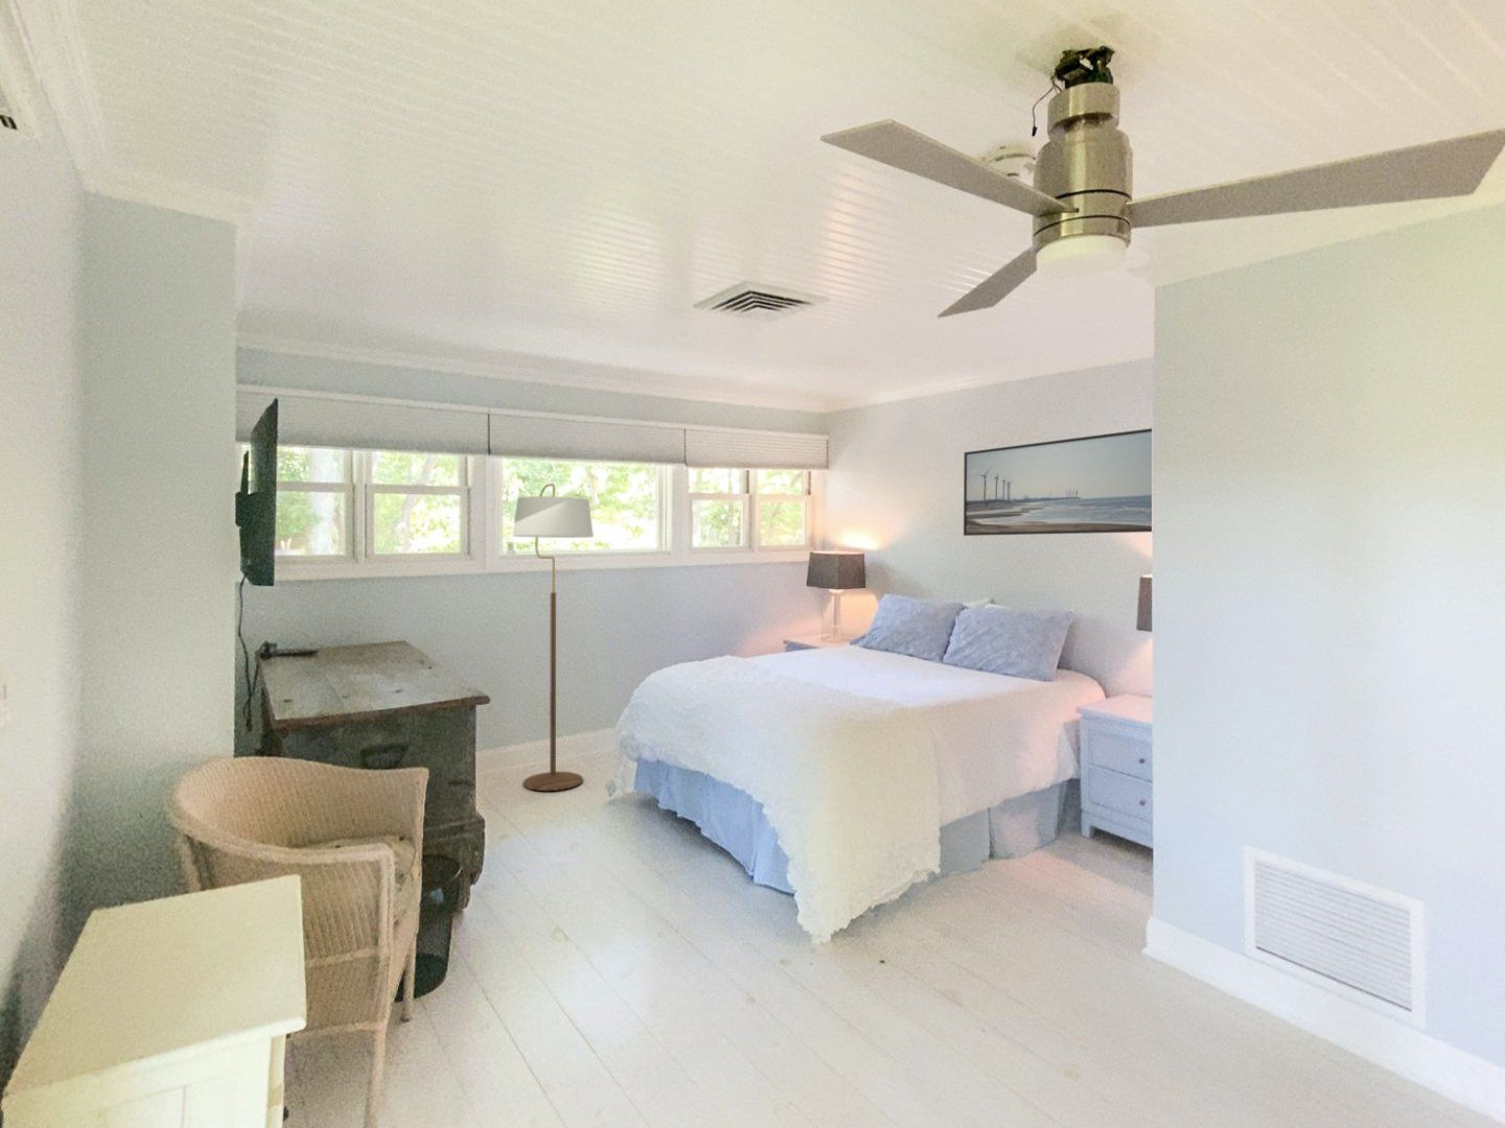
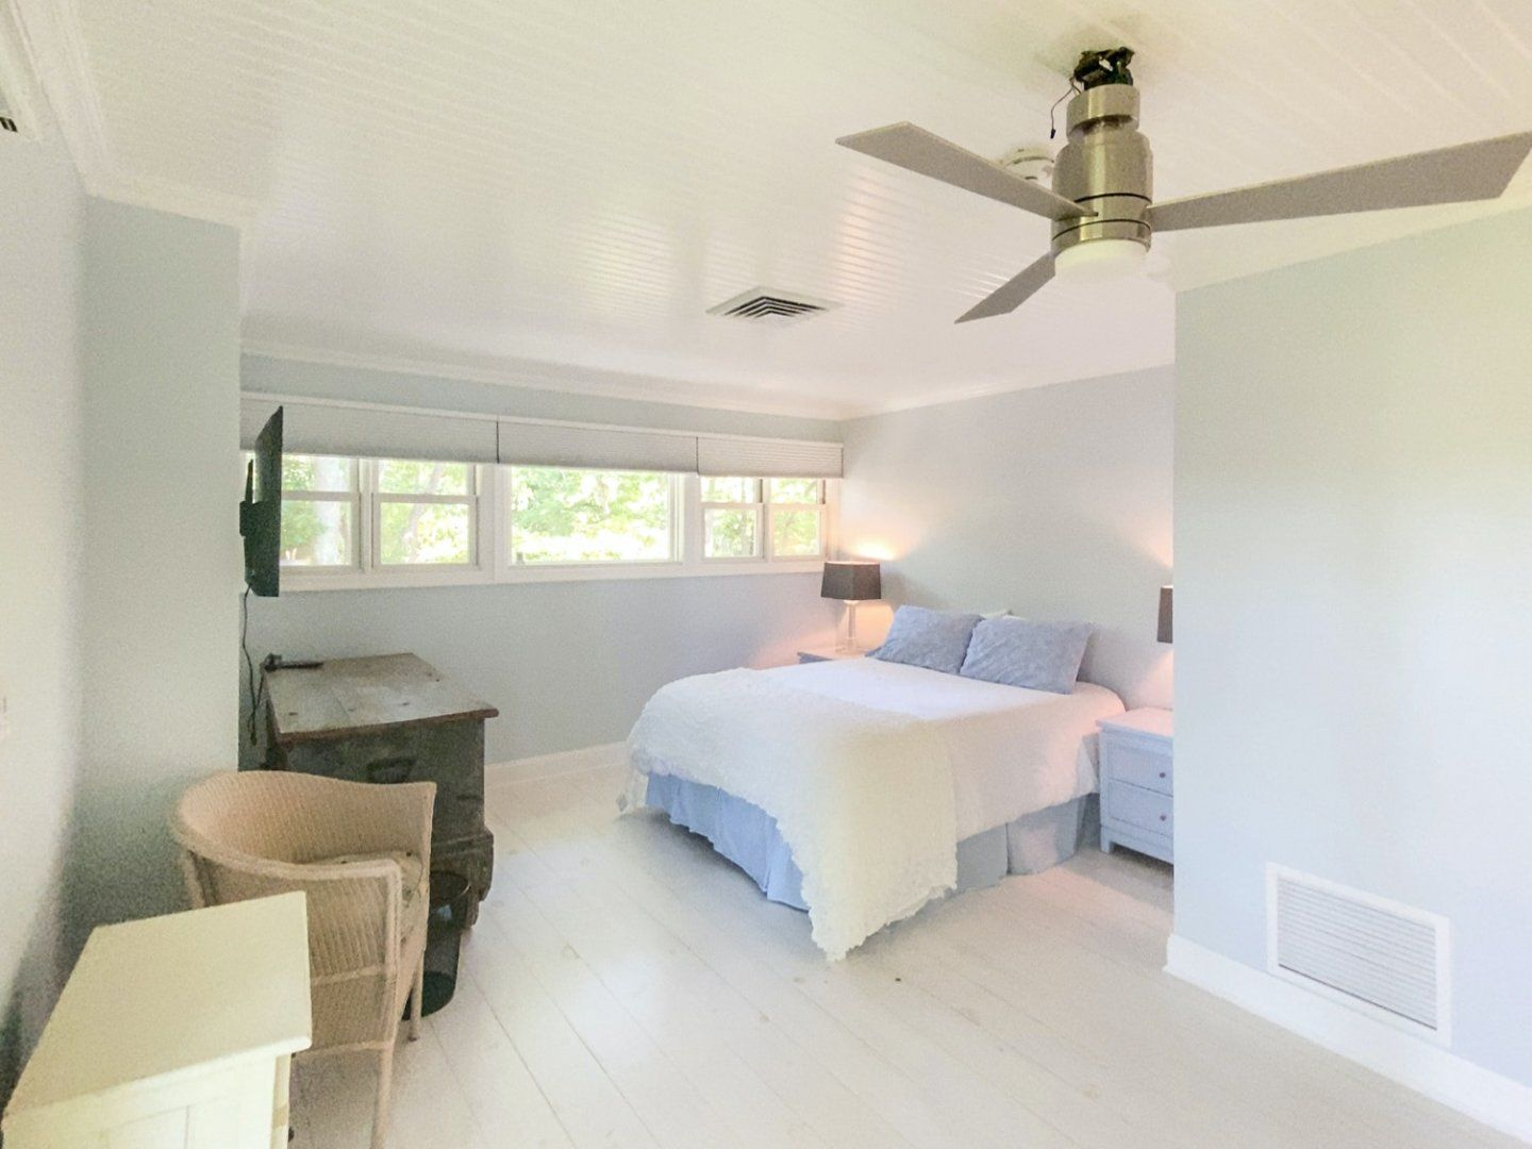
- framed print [962,428,1153,537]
- floor lamp [512,482,595,791]
